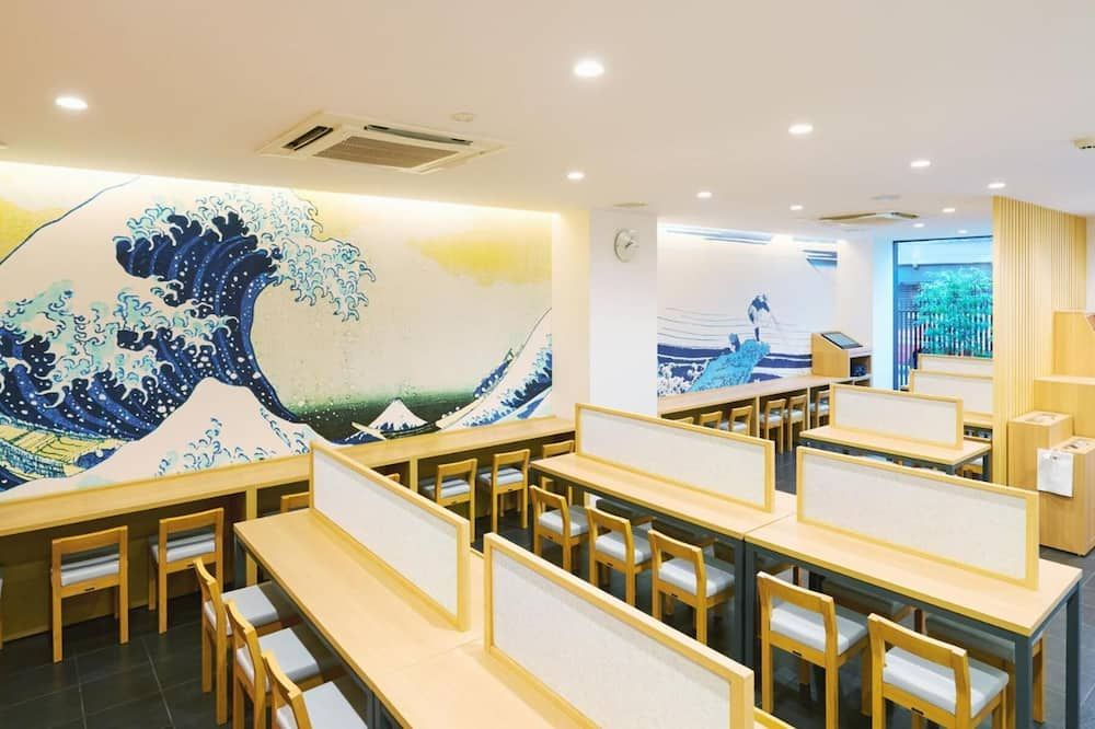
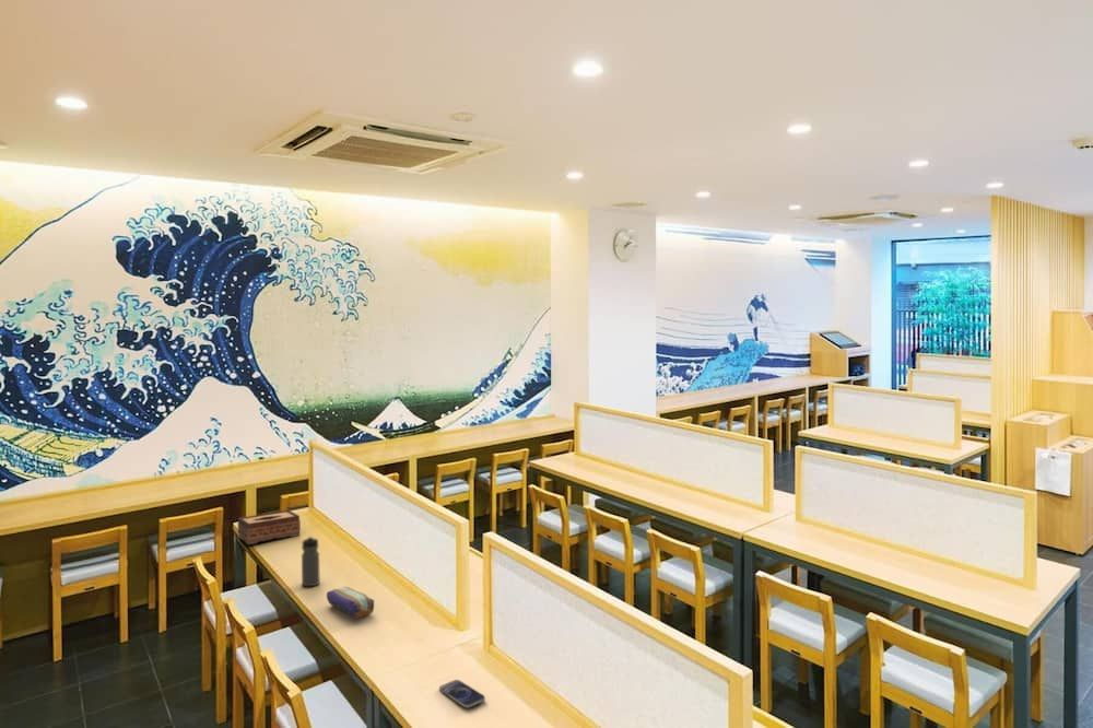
+ smartphone [438,679,486,708]
+ pencil case [326,586,375,619]
+ tissue box [237,509,302,545]
+ water bottle [301,536,321,588]
